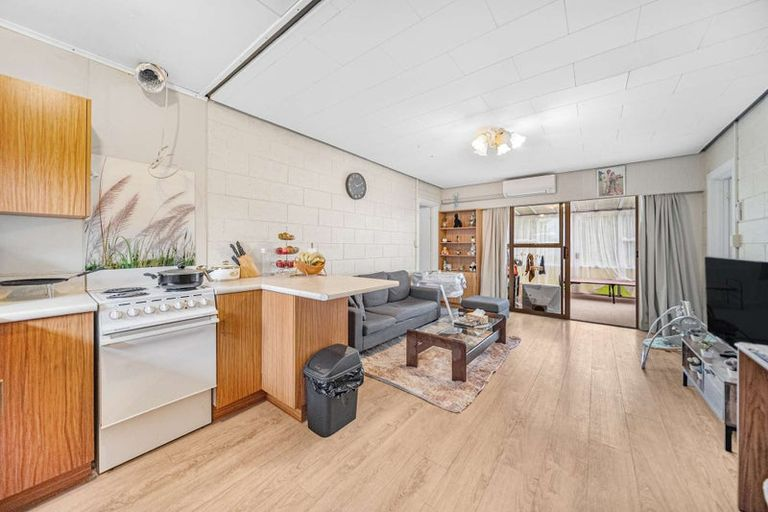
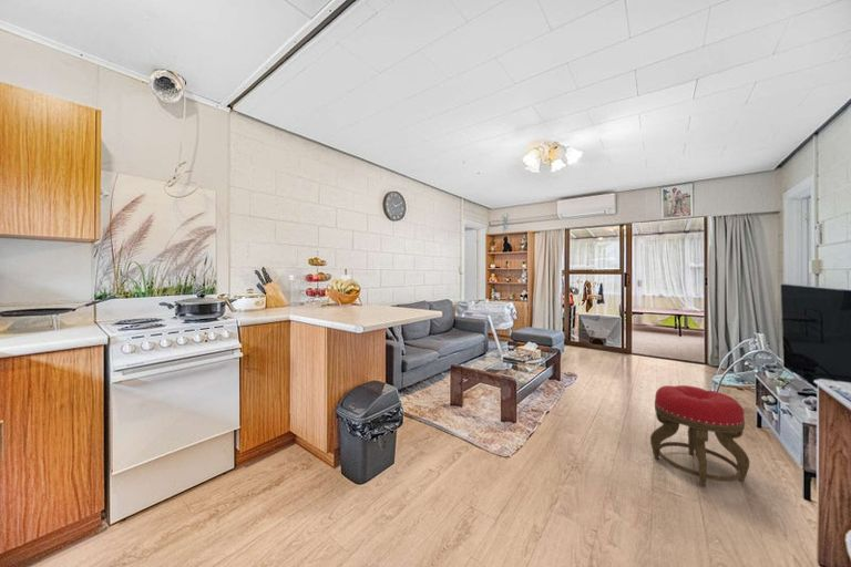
+ stool [649,384,751,488]
